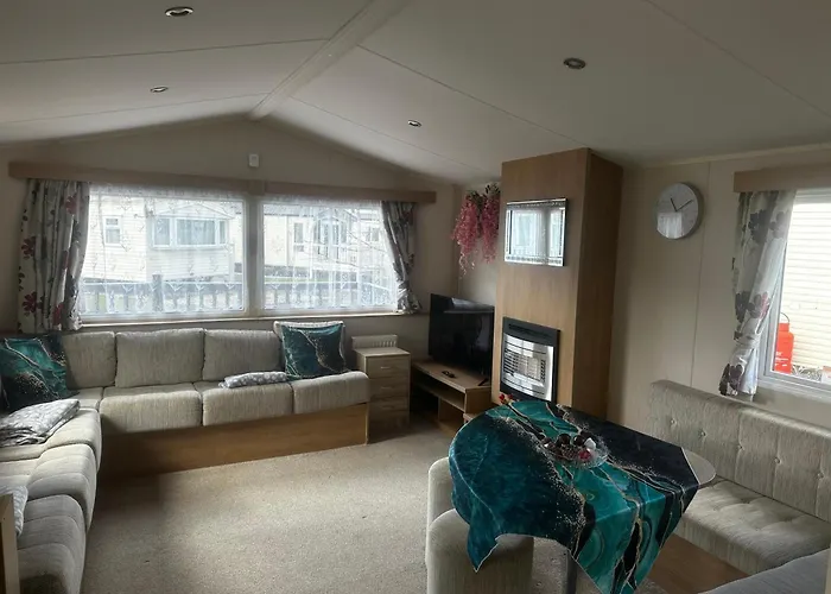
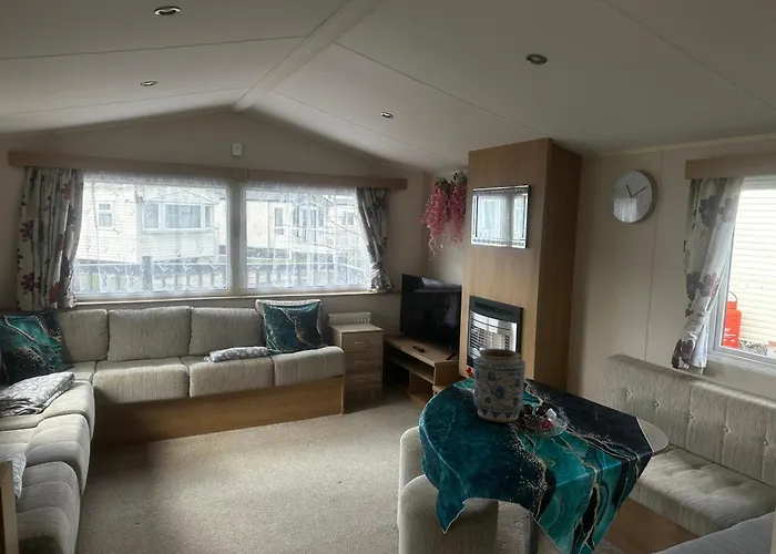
+ vase [472,348,527,423]
